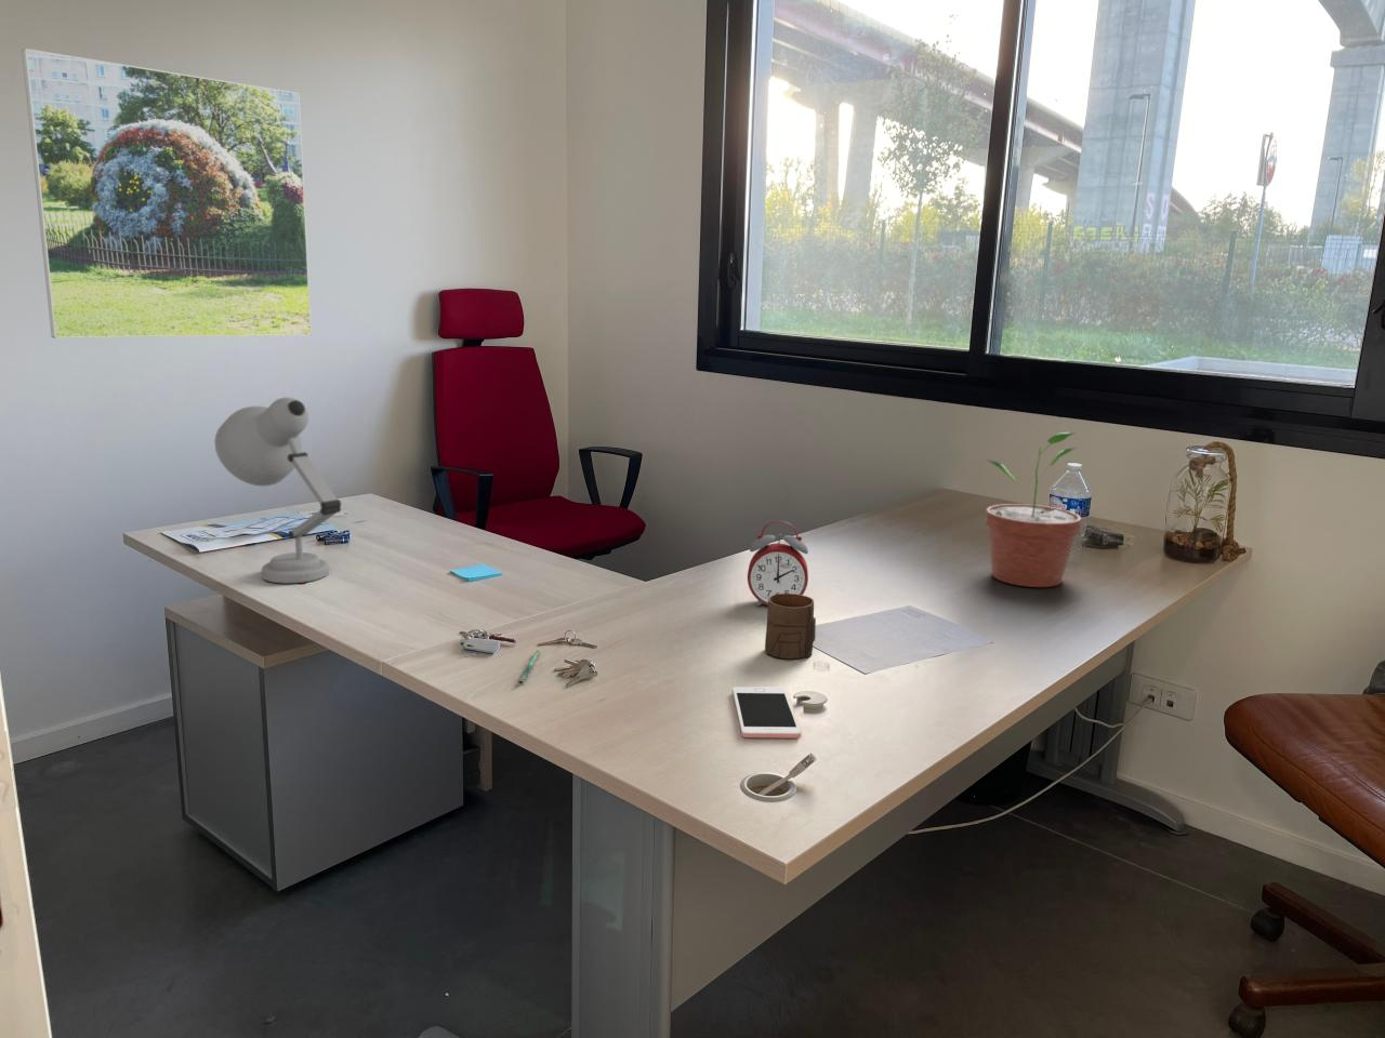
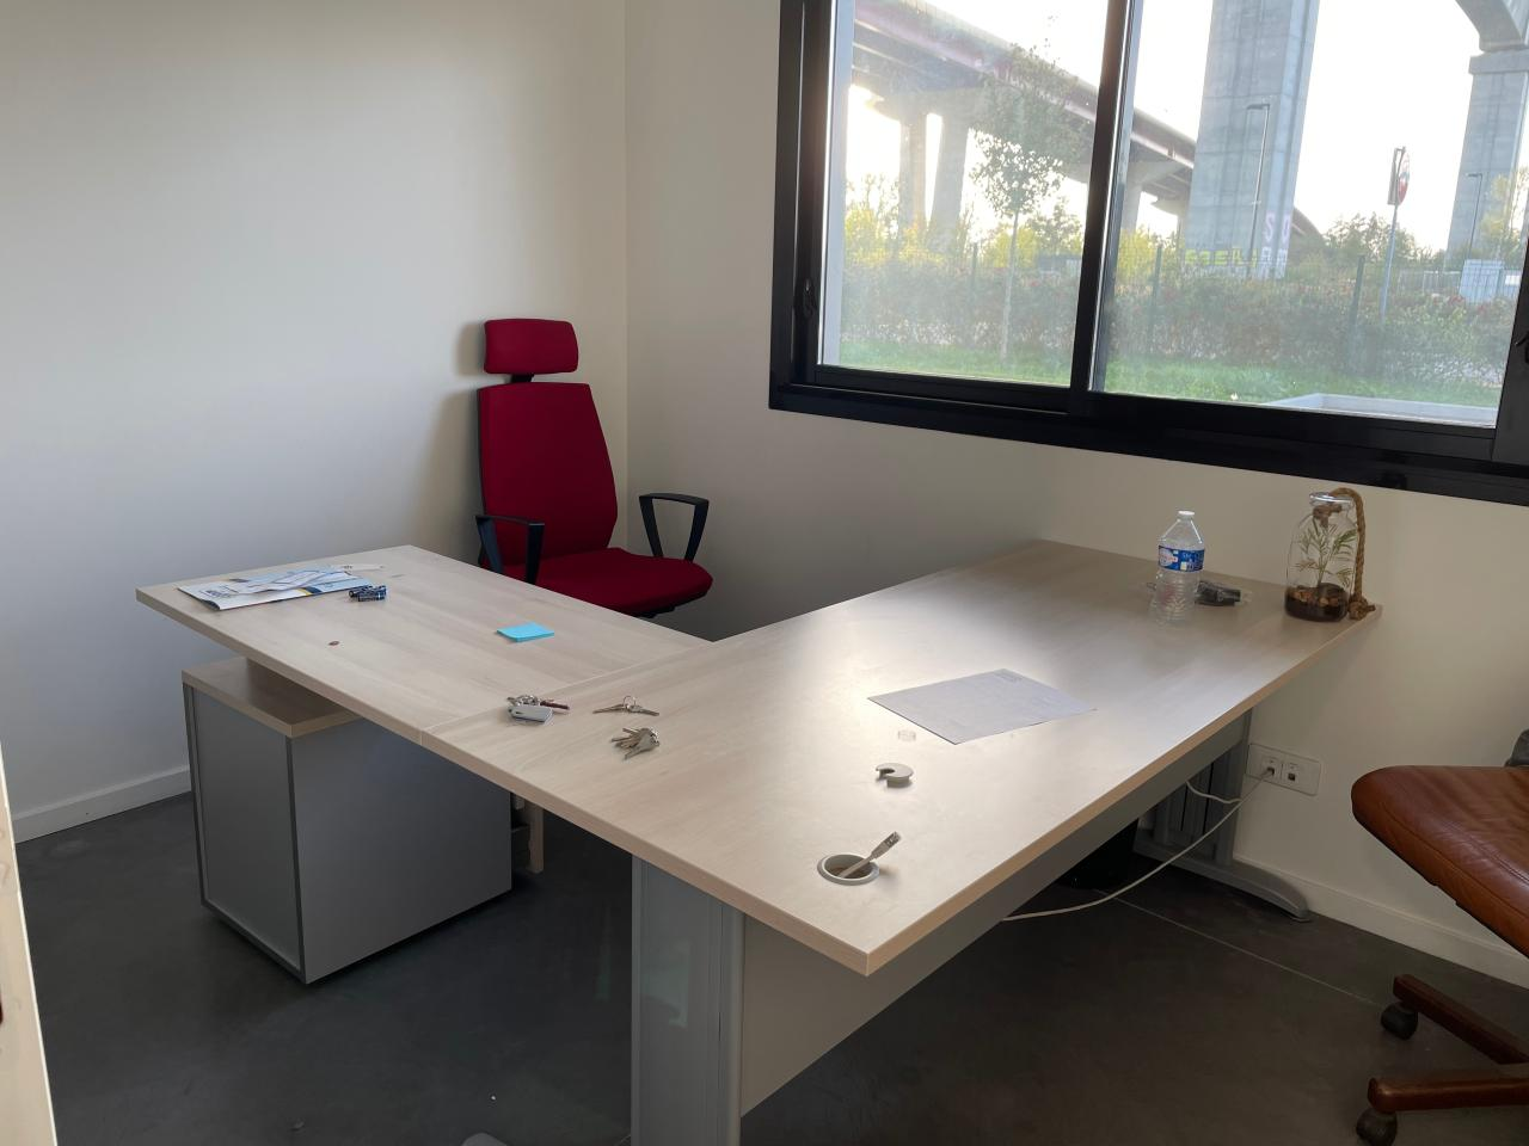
- cup [763,593,817,660]
- potted plant [984,432,1083,588]
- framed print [21,48,313,339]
- desk lamp [213,397,342,583]
- cell phone [732,686,802,739]
- alarm clock [747,519,809,607]
- pen [518,649,541,686]
